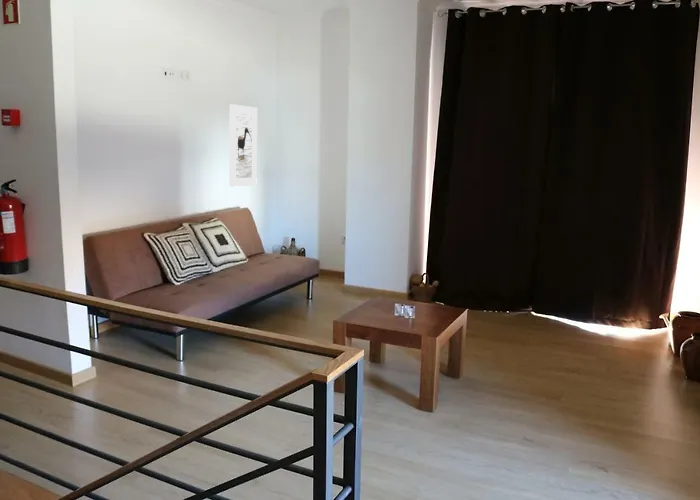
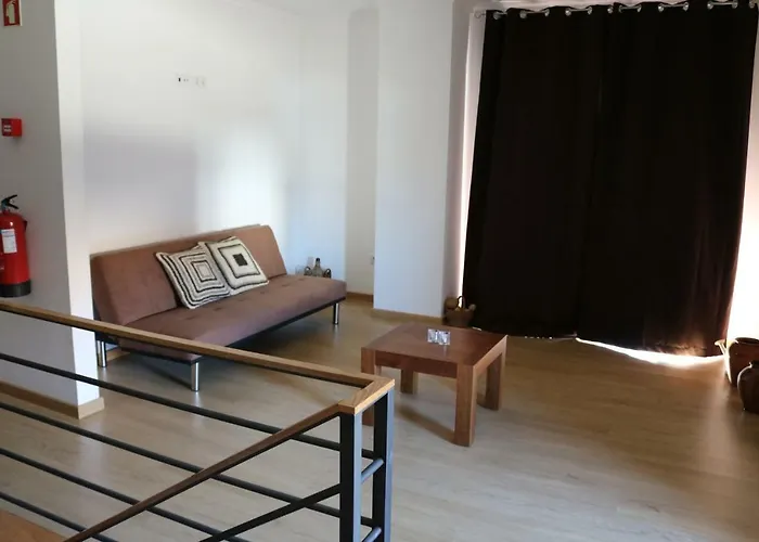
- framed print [228,103,258,188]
